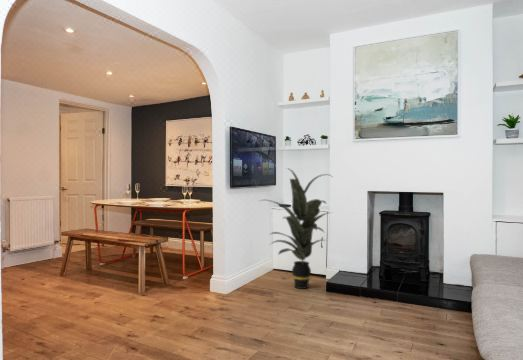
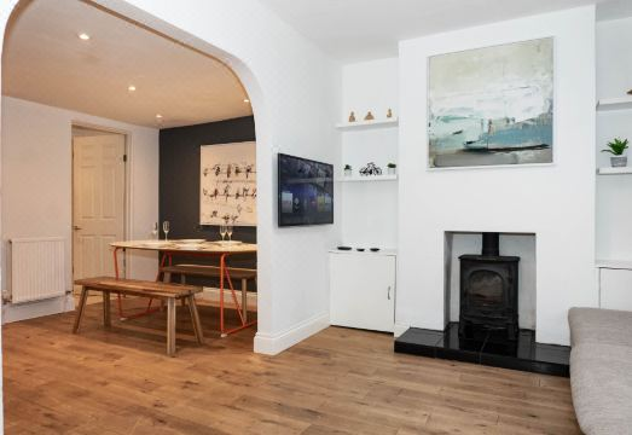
- indoor plant [259,167,334,290]
